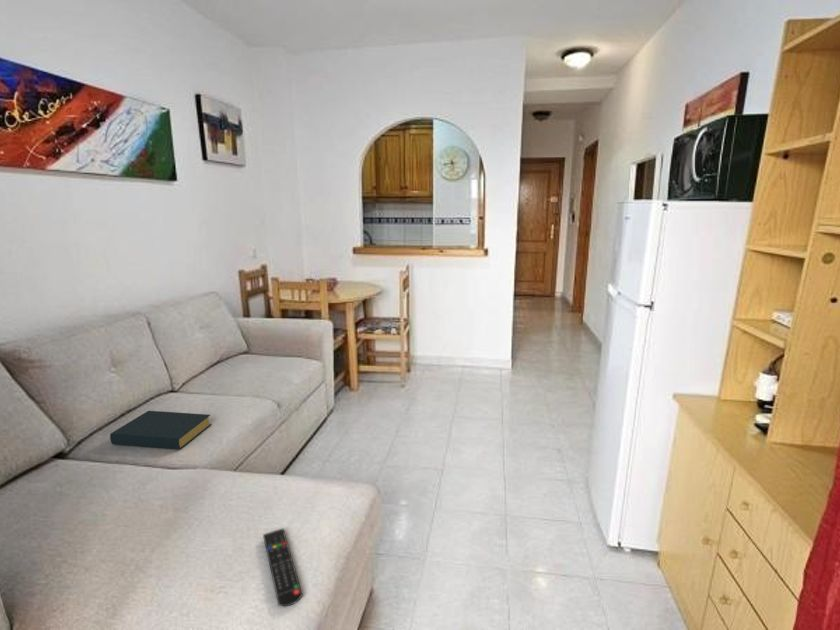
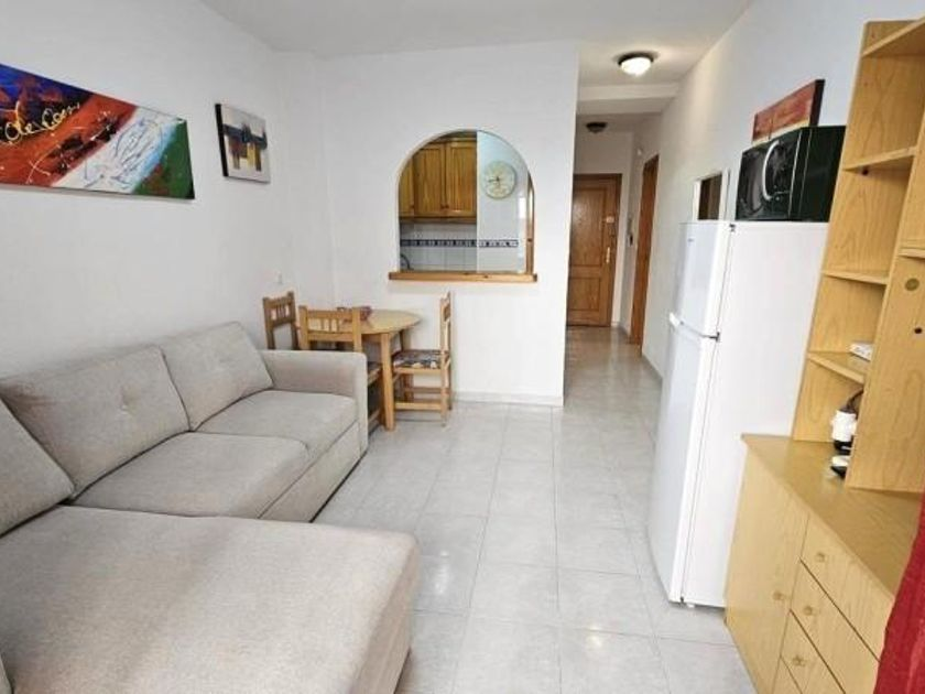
- hardback book [109,410,212,450]
- remote control [262,527,304,608]
